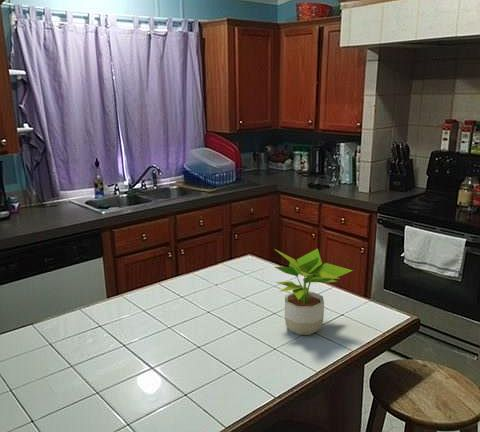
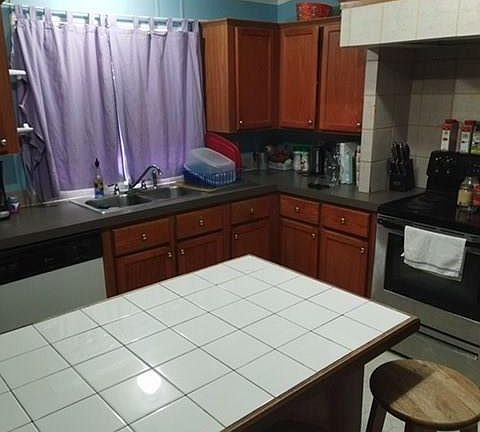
- potted plant [274,248,354,336]
